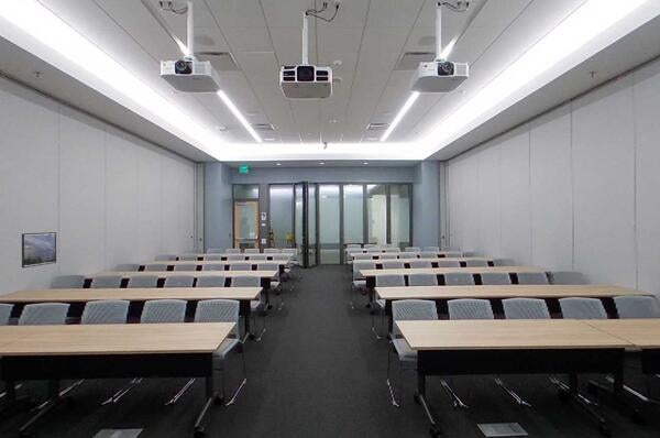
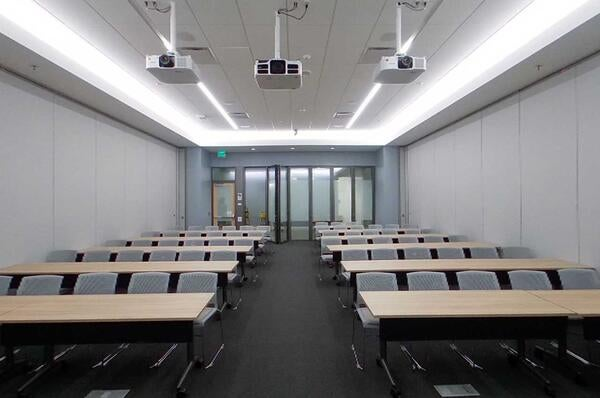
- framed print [21,231,57,269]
